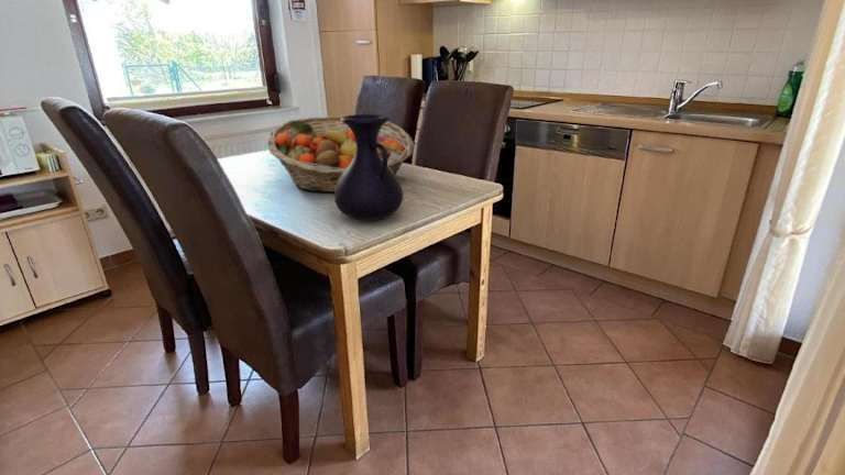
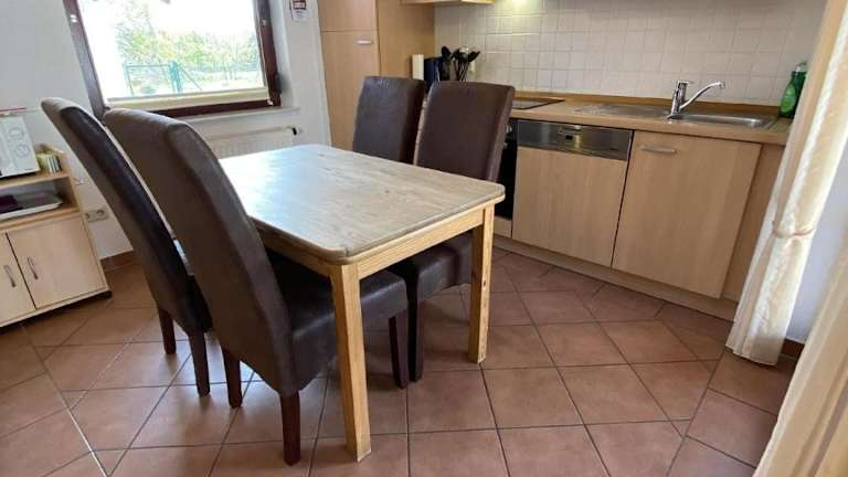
- fruit basket [266,114,415,194]
- vase [333,113,404,221]
